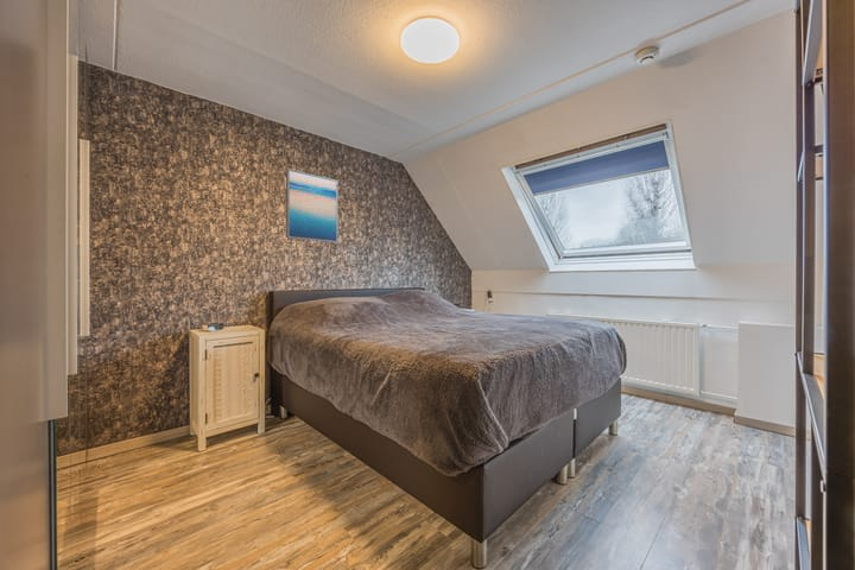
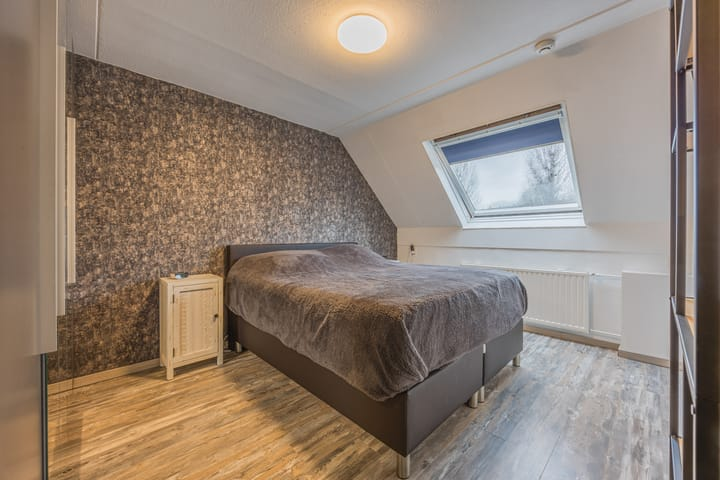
- wall art [285,167,338,243]
